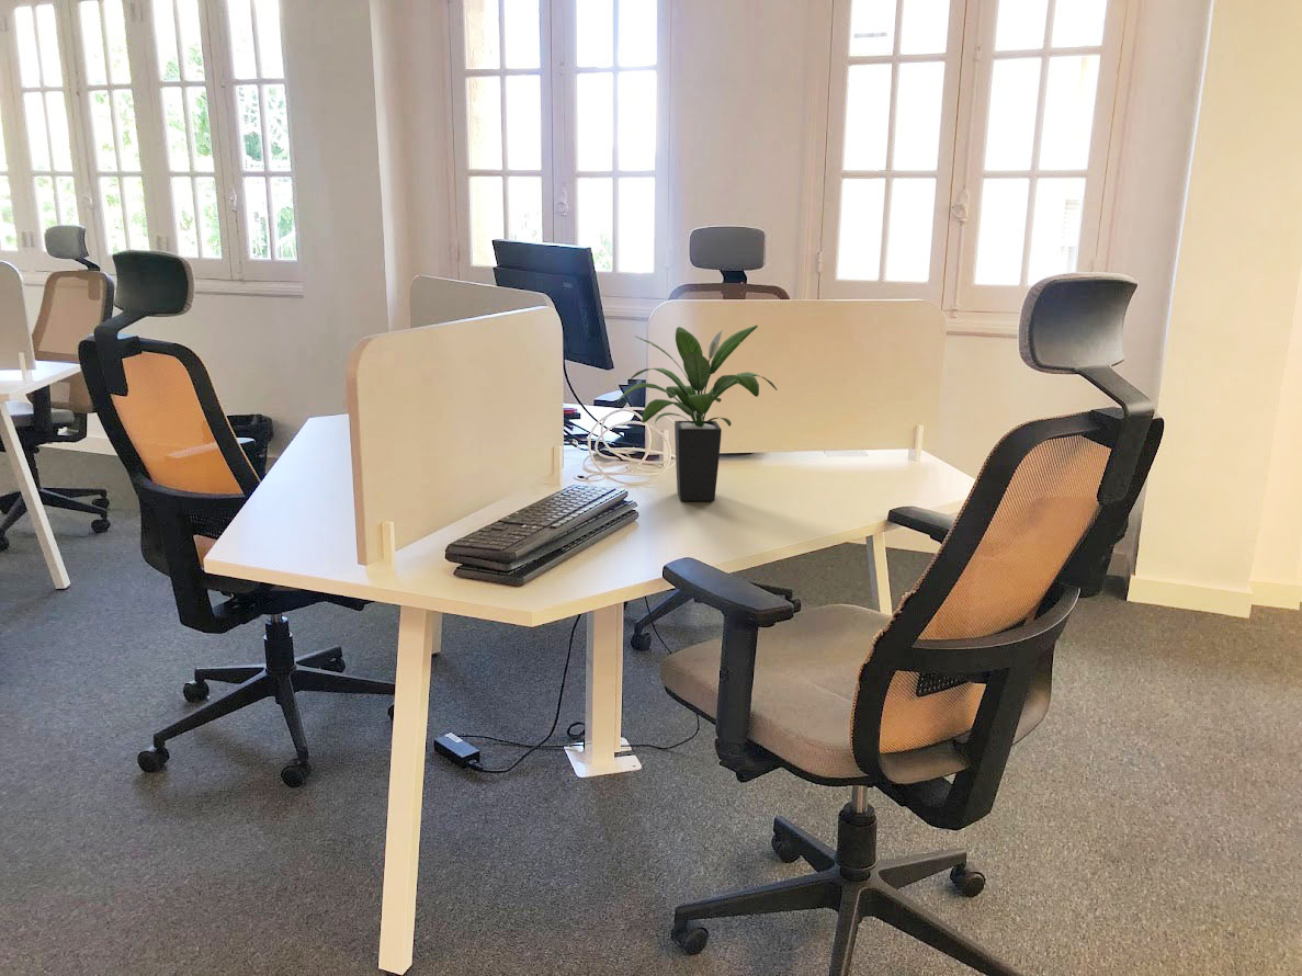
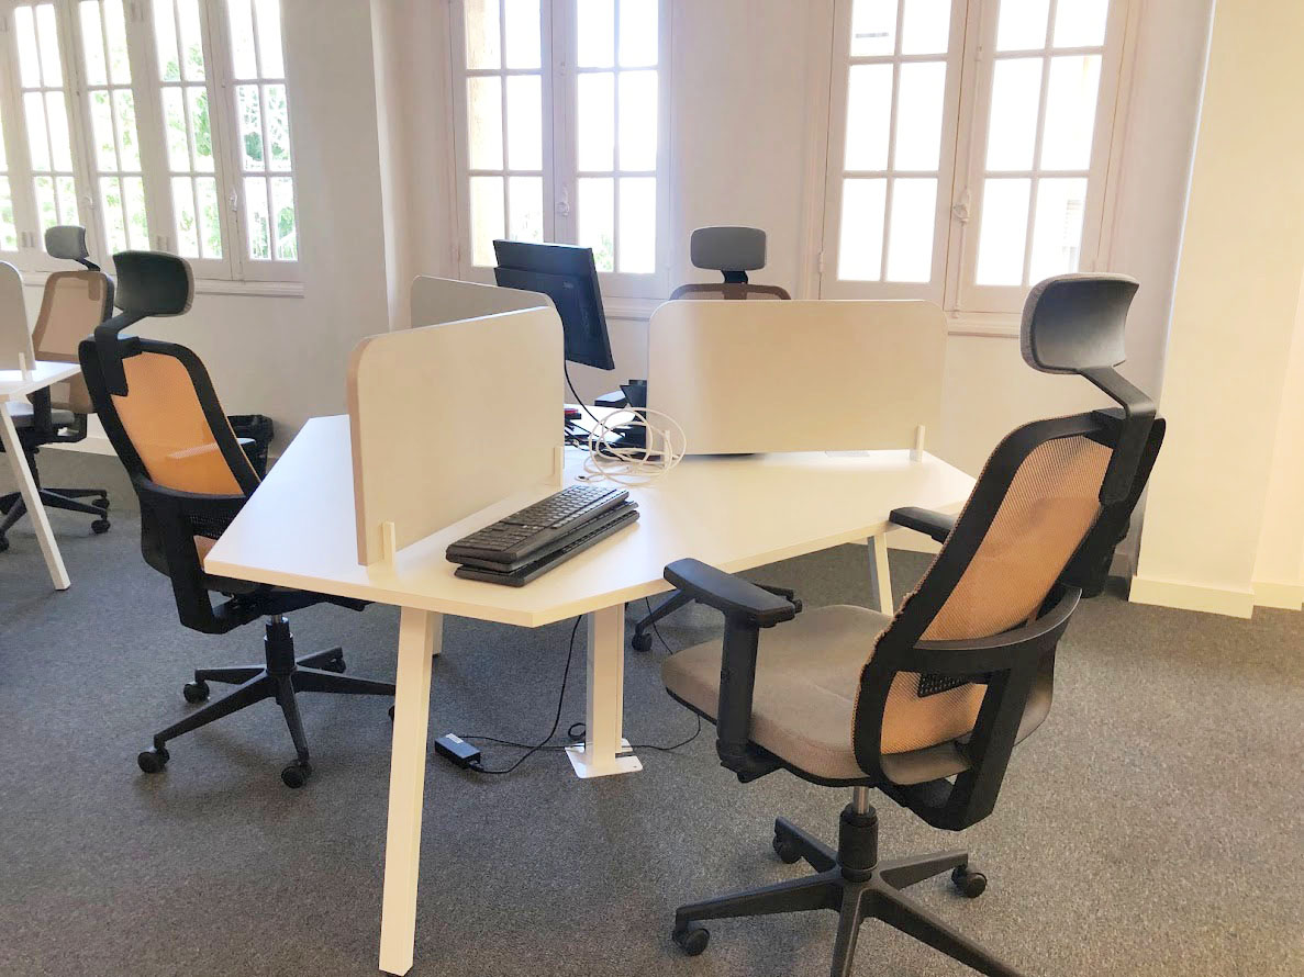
- potted plant [616,325,778,502]
